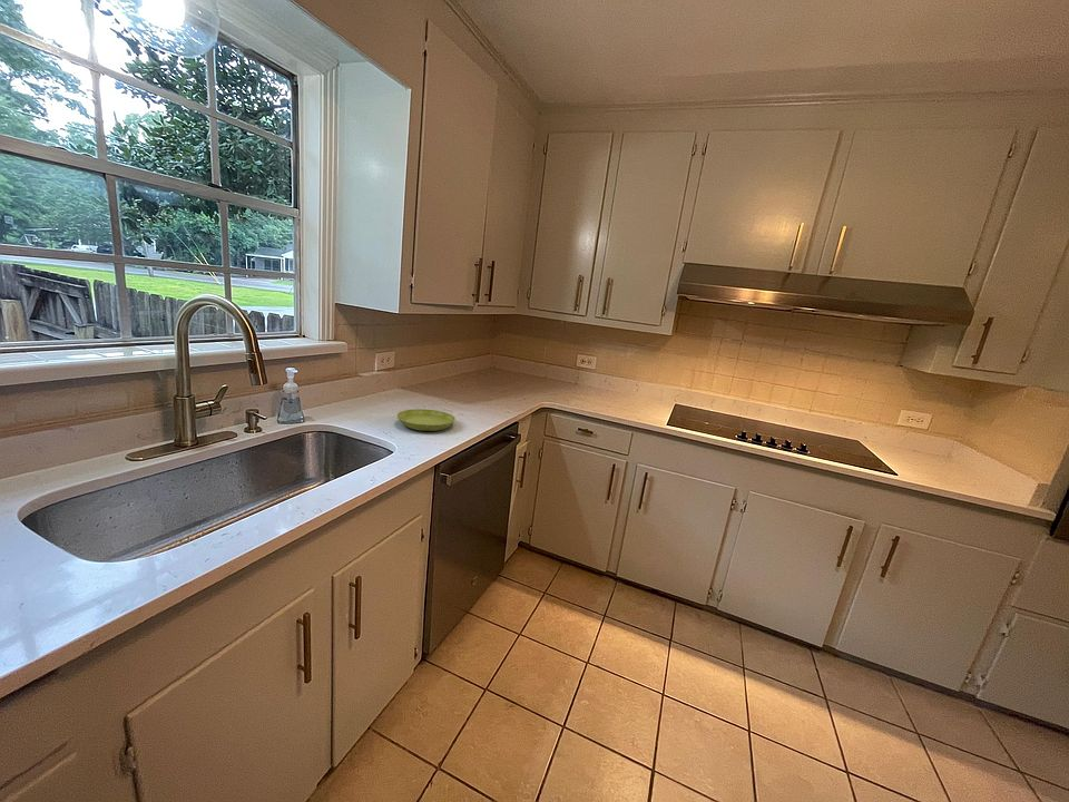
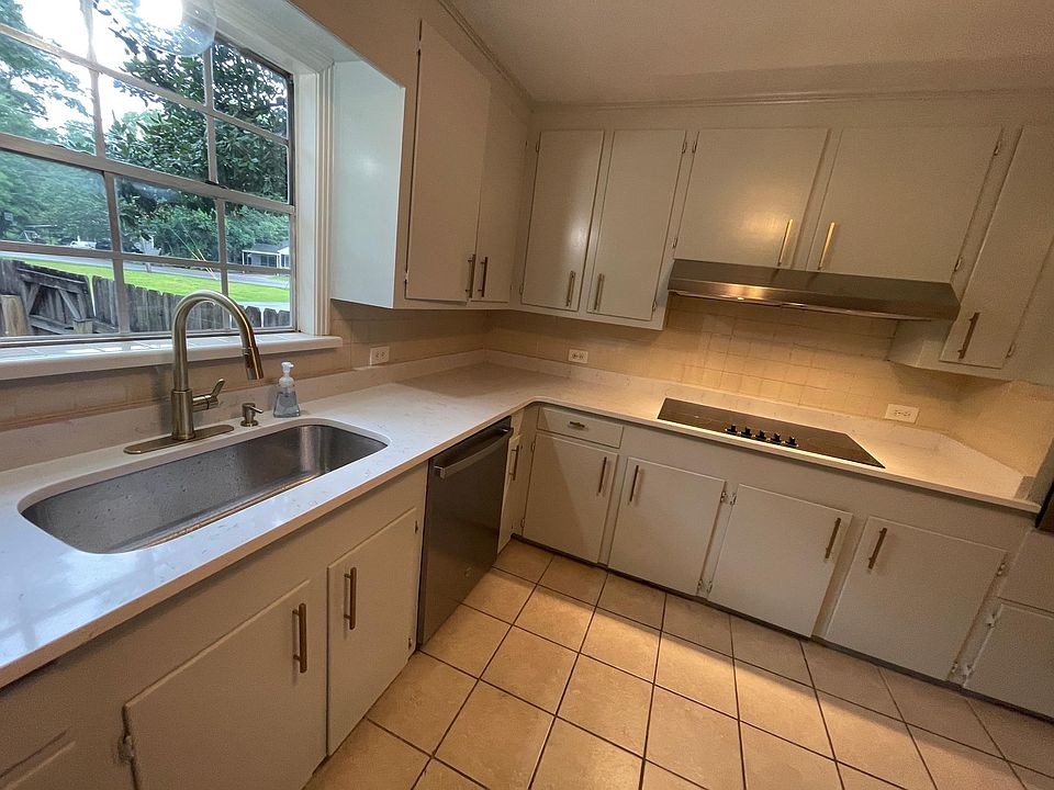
- saucer [395,408,457,432]
